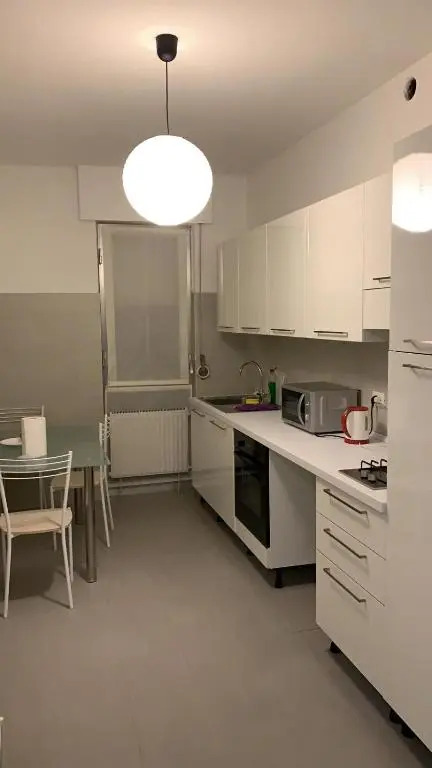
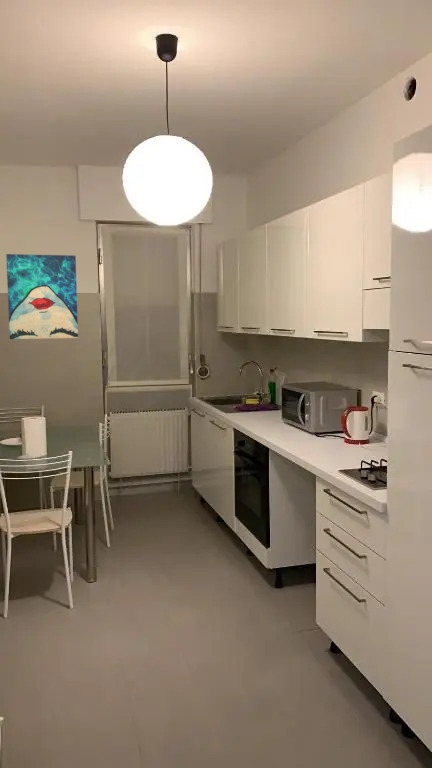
+ wall art [5,253,79,340]
